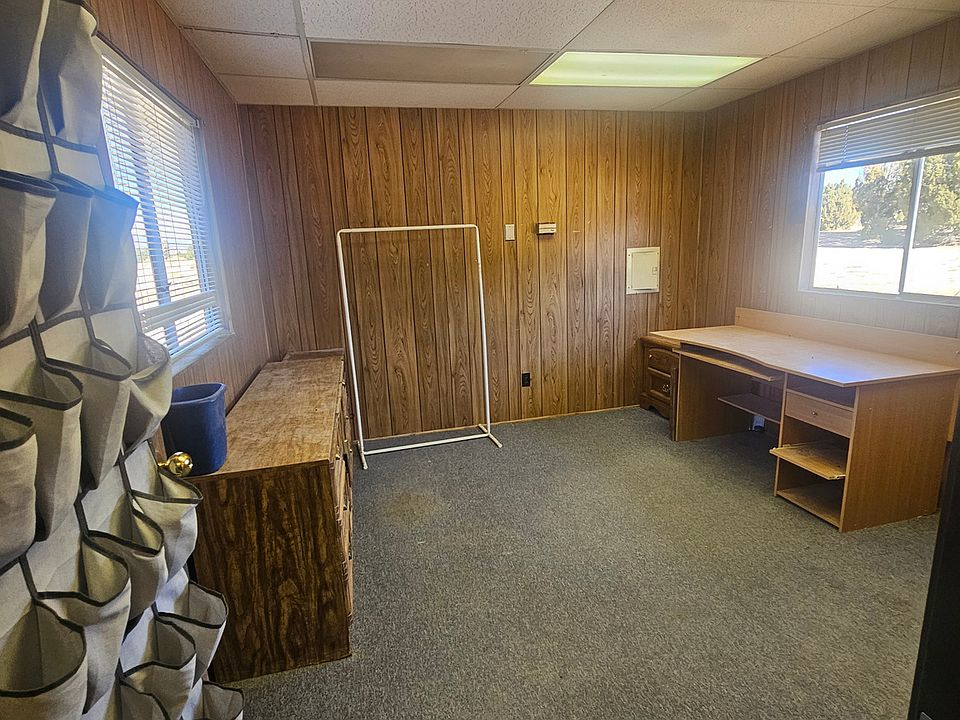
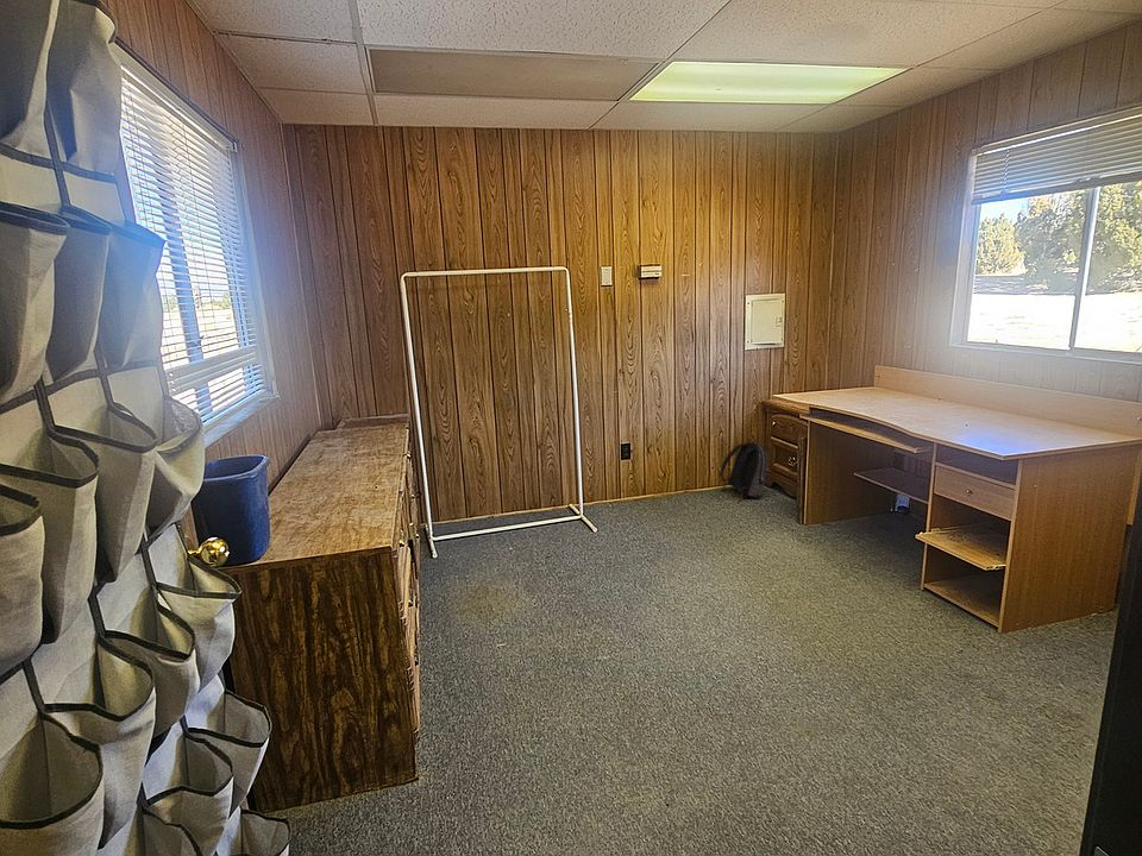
+ backpack [720,438,768,502]
